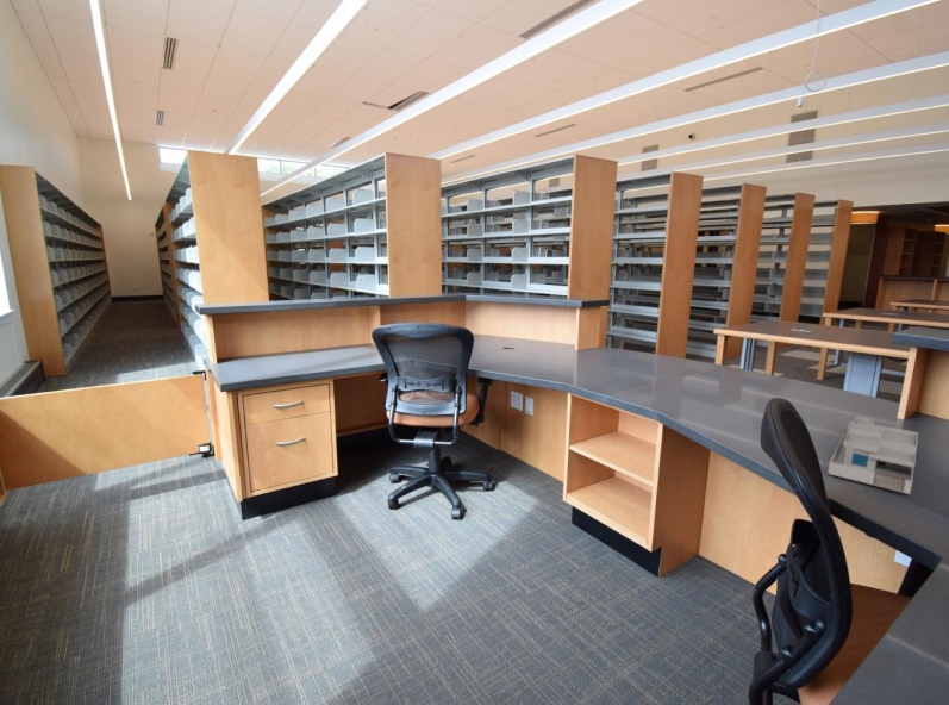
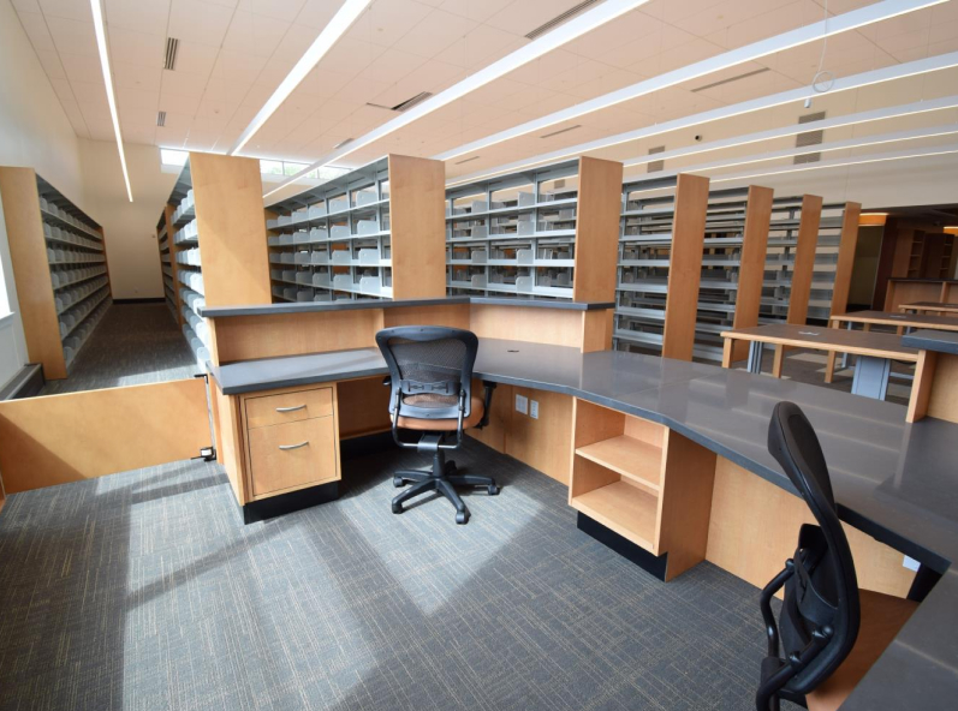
- desk organizer [826,416,919,495]
